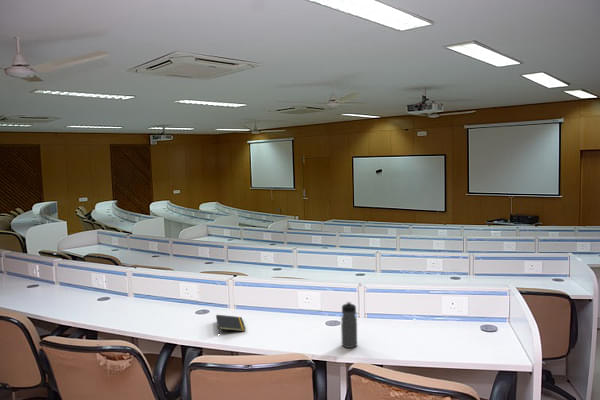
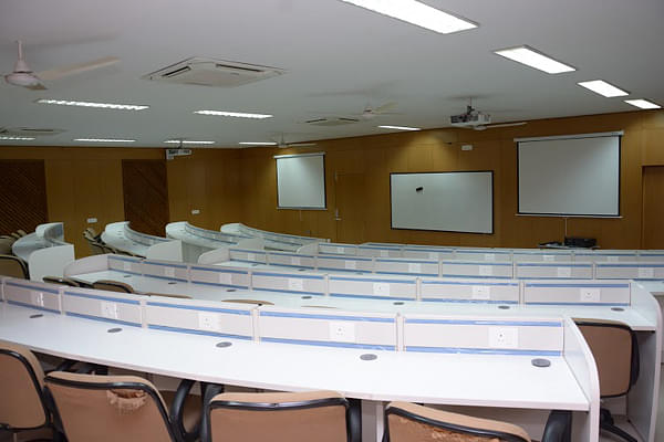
- notepad [215,314,246,333]
- water bottle [340,301,358,349]
